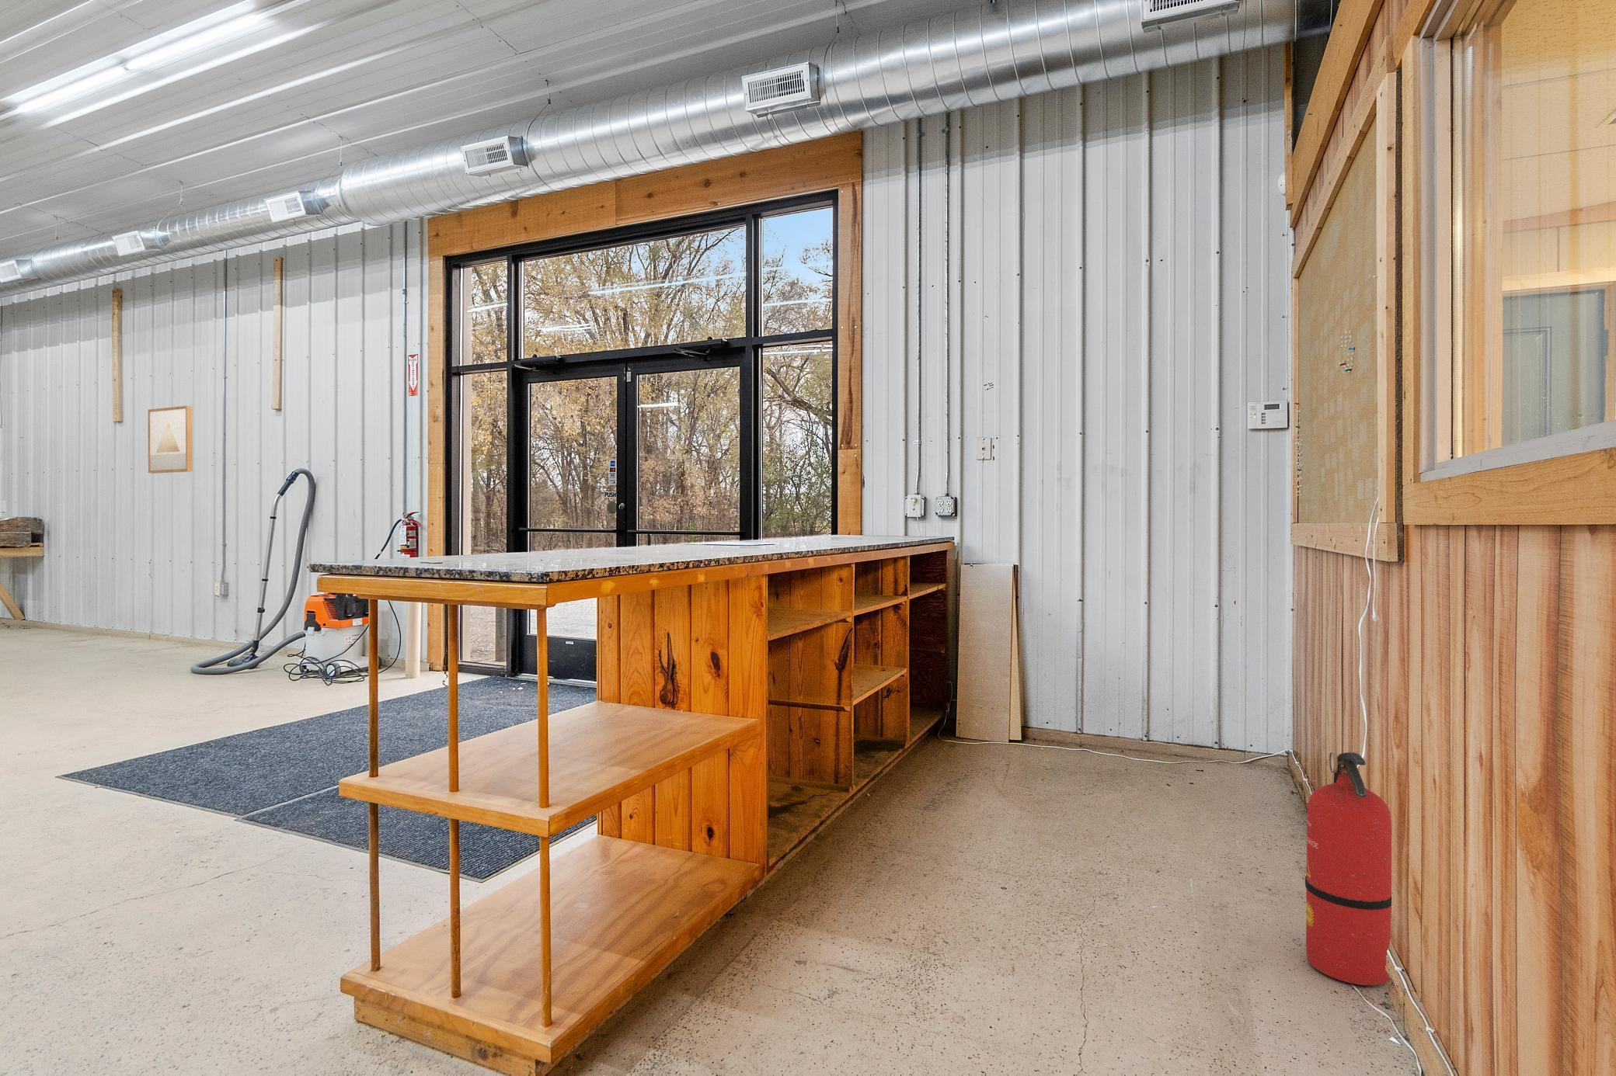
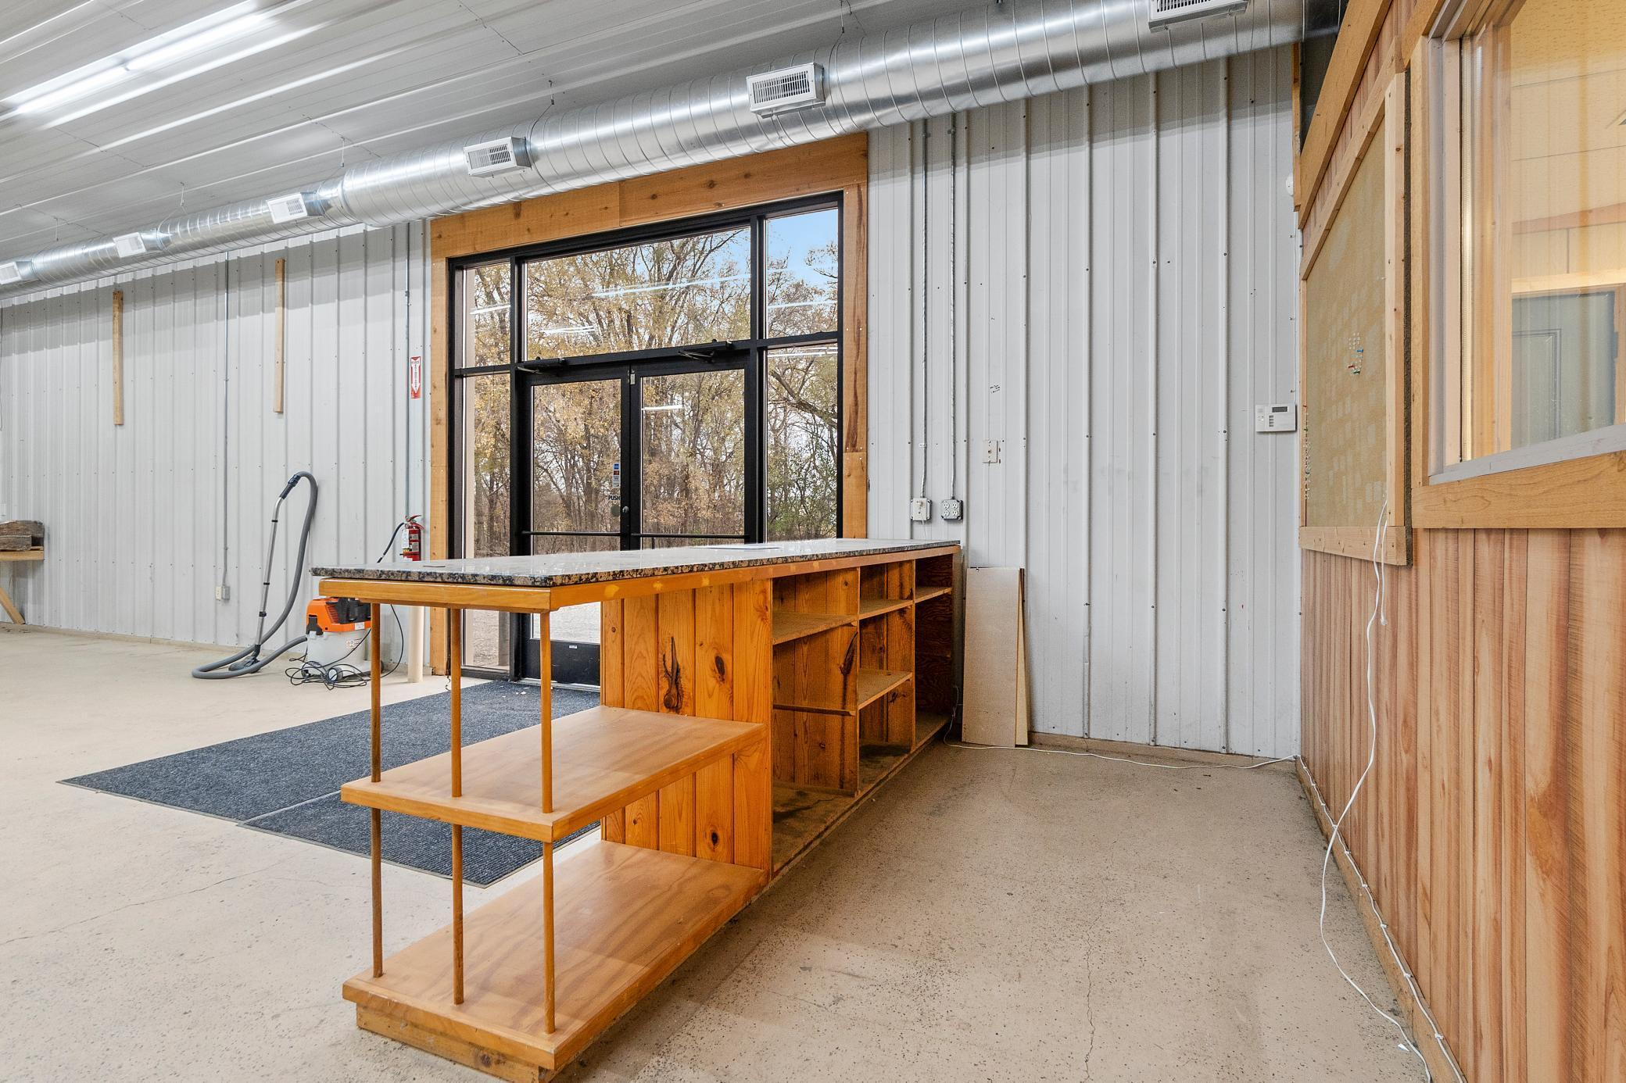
- fire extinguisher [1305,752,1393,986]
- wall art [147,405,193,474]
